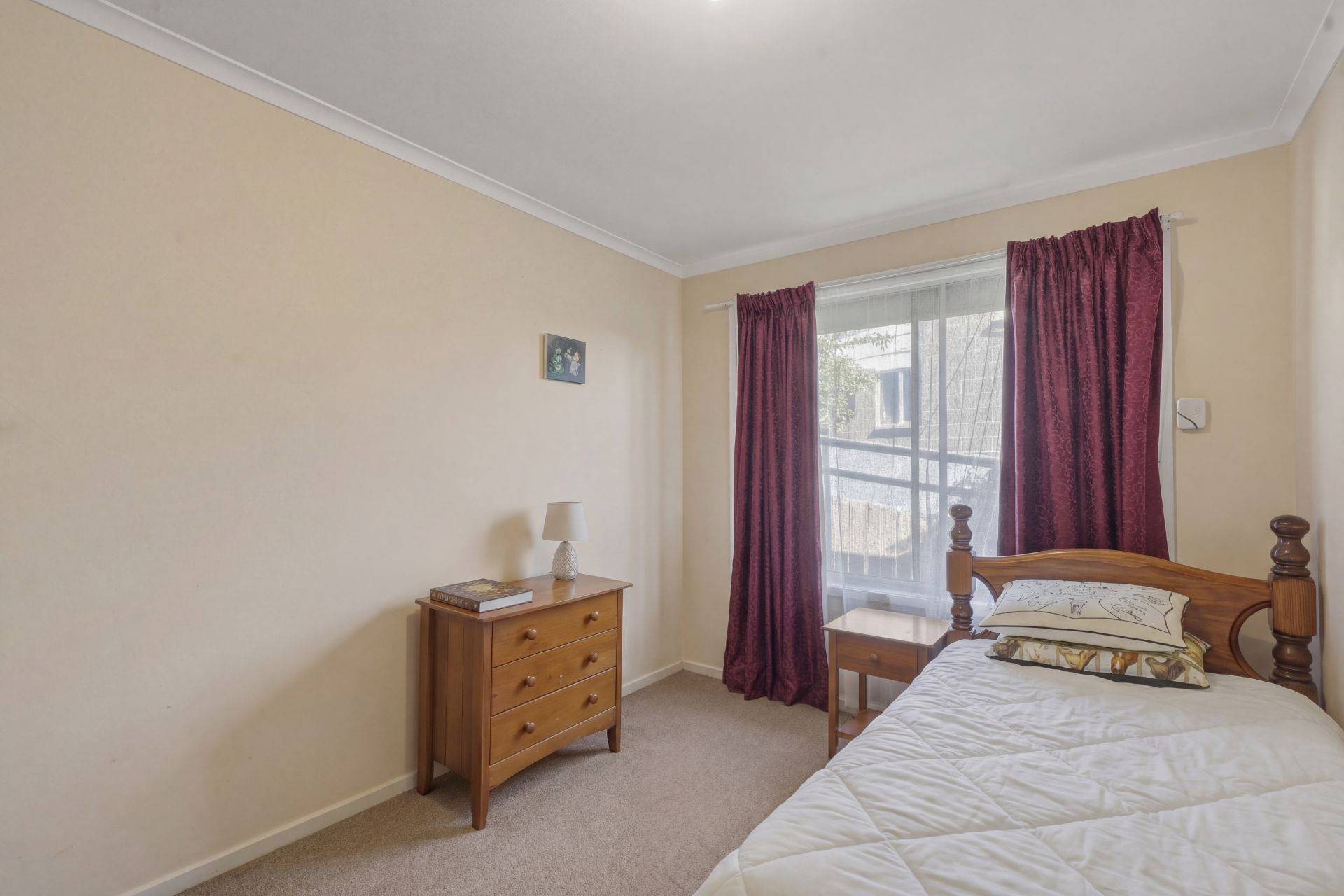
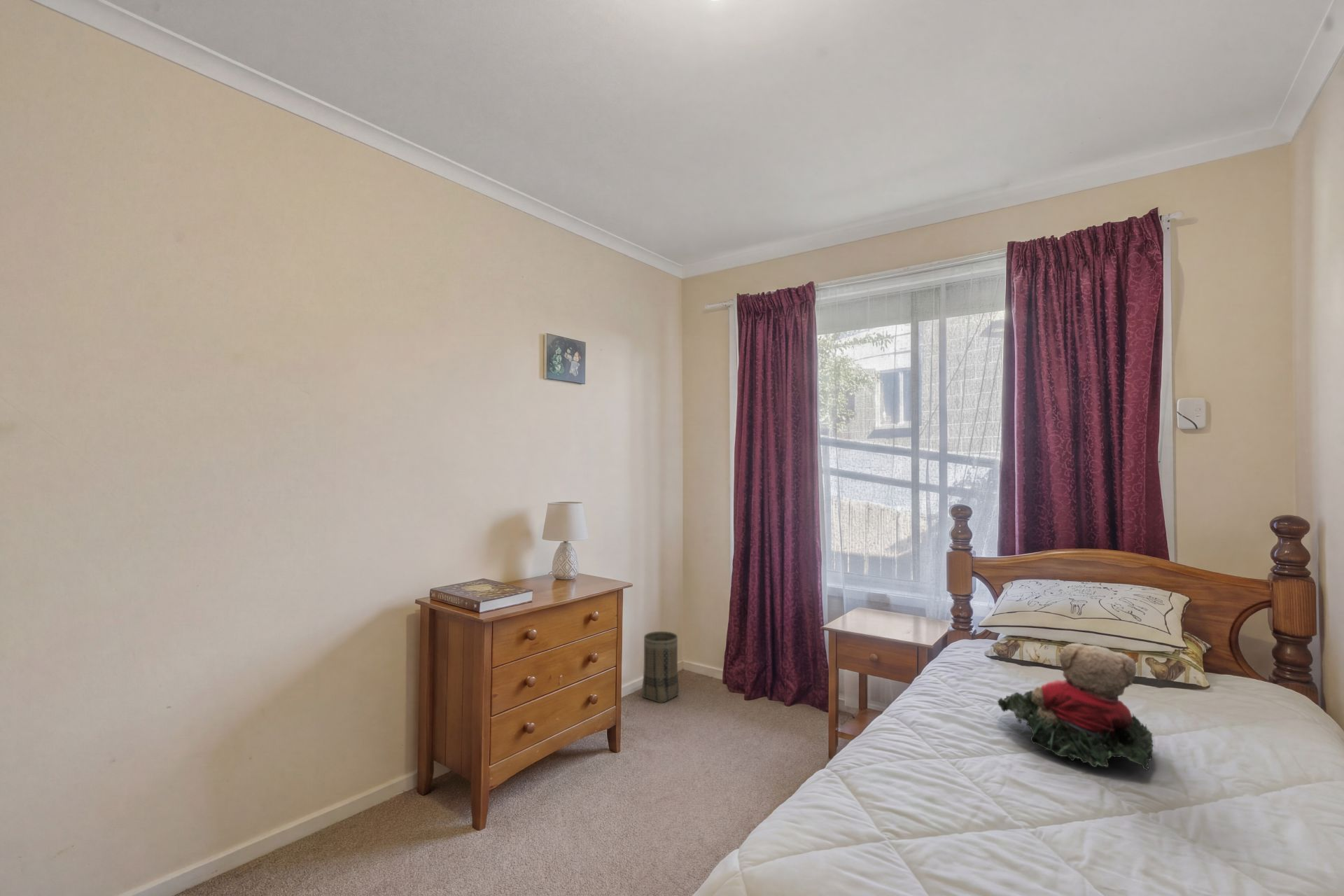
+ basket [641,631,680,703]
+ teddy bear [996,643,1154,772]
